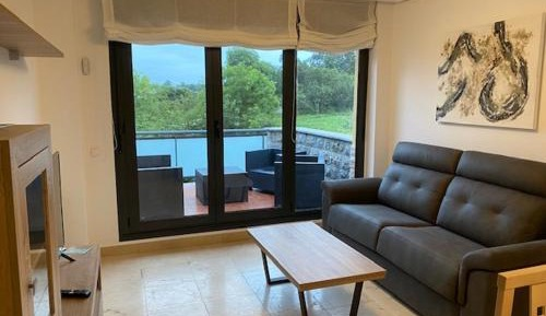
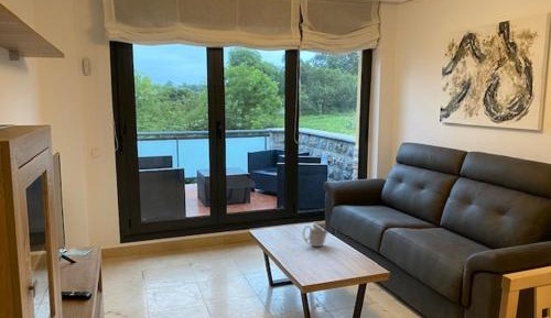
+ teapot [302,222,329,248]
